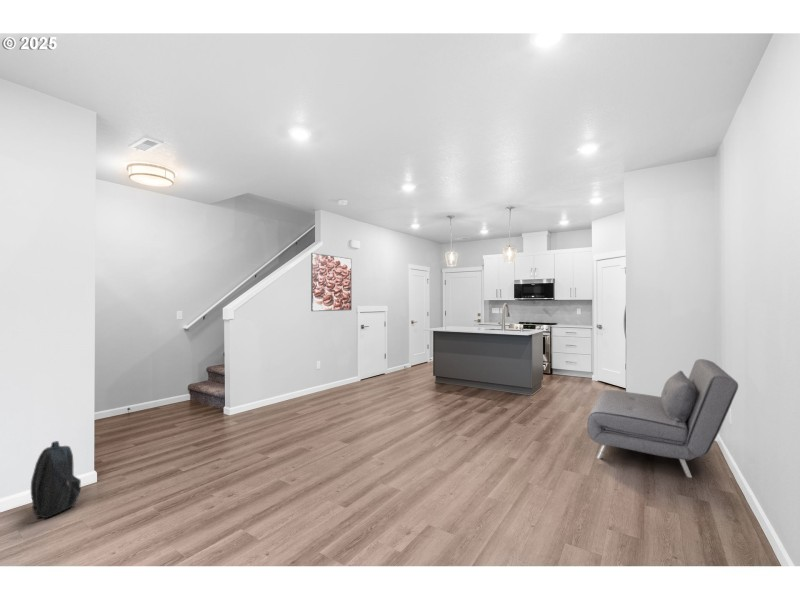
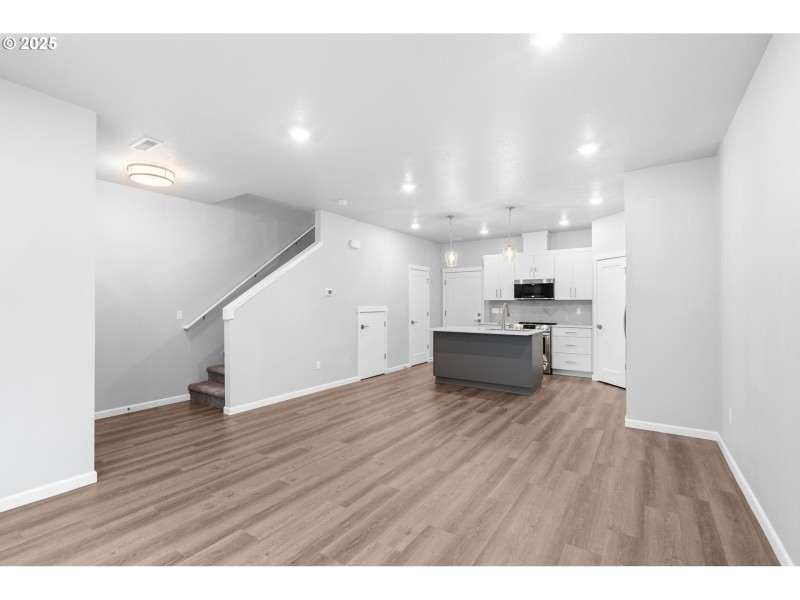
- backpack [30,440,82,519]
- sofa [586,358,739,479]
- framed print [310,252,353,312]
